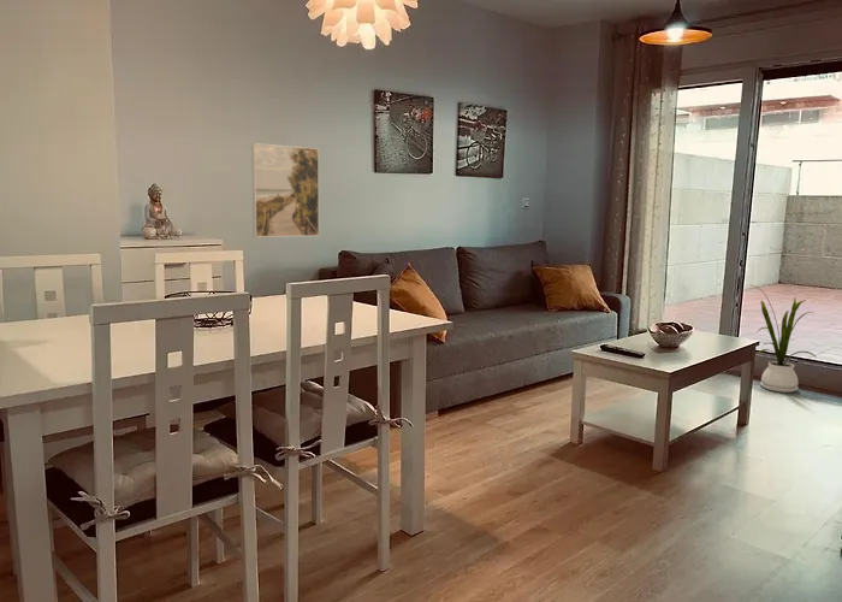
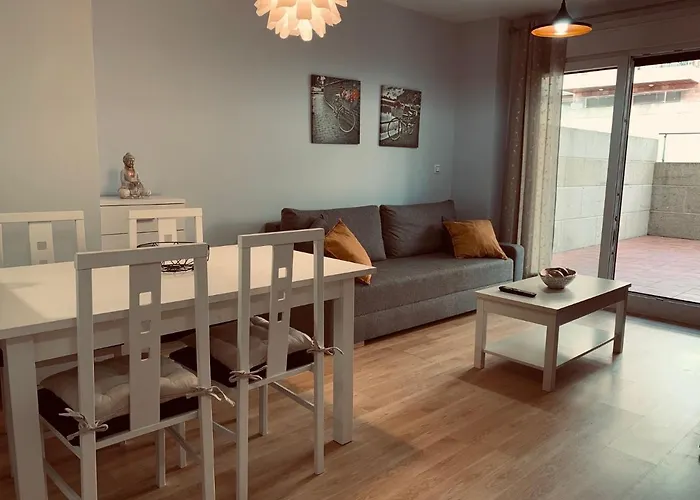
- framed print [250,142,320,238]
- house plant [748,283,817,394]
